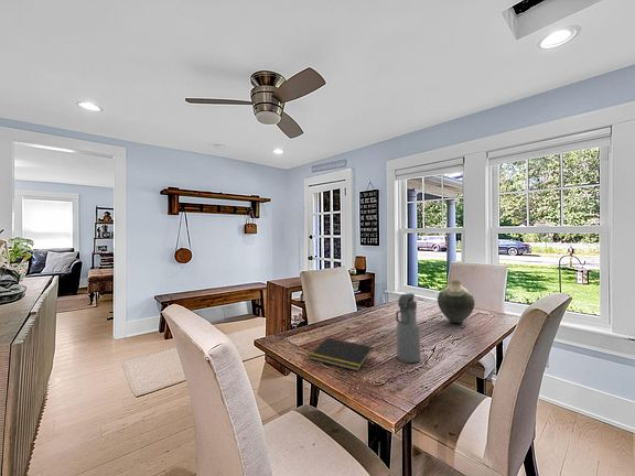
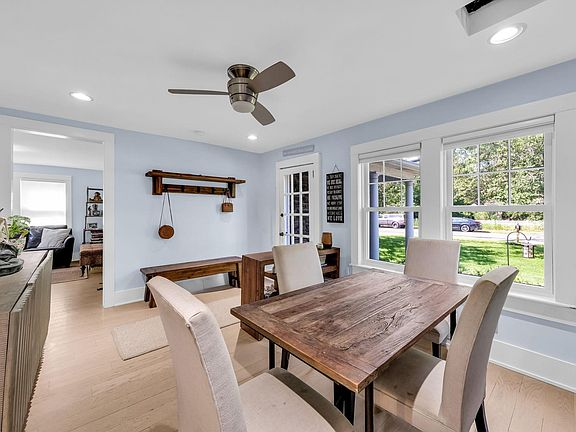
- notepad [309,337,374,372]
- vase [437,279,476,324]
- water bottle [395,292,421,364]
